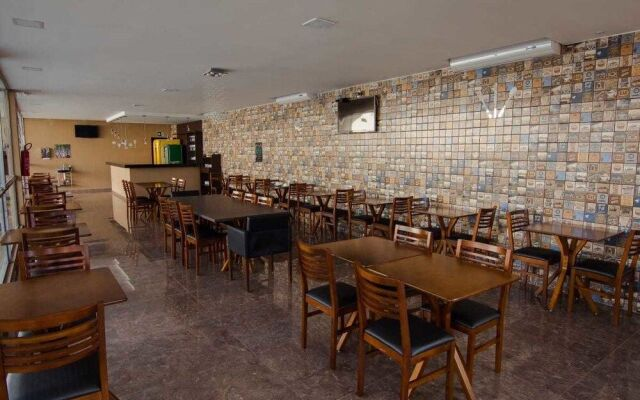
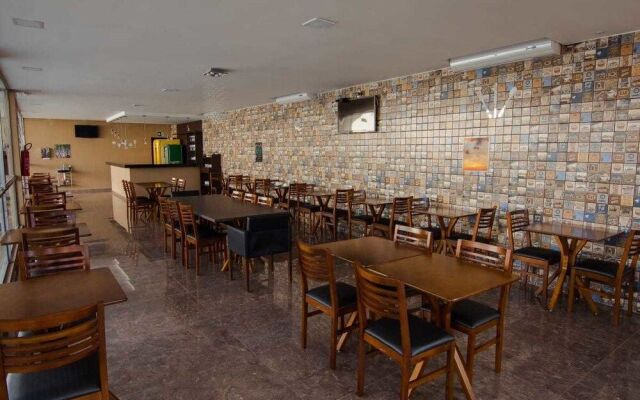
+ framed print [461,136,492,173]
